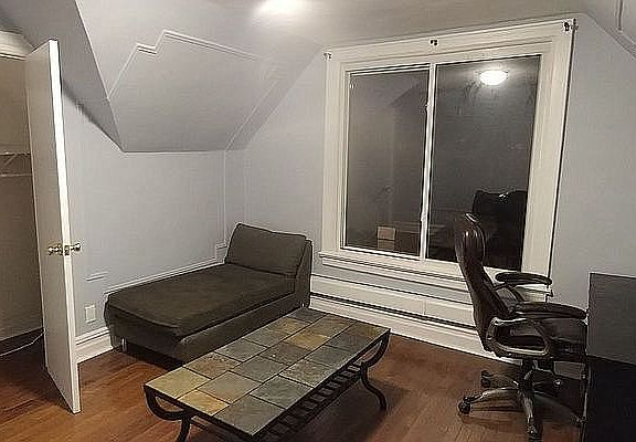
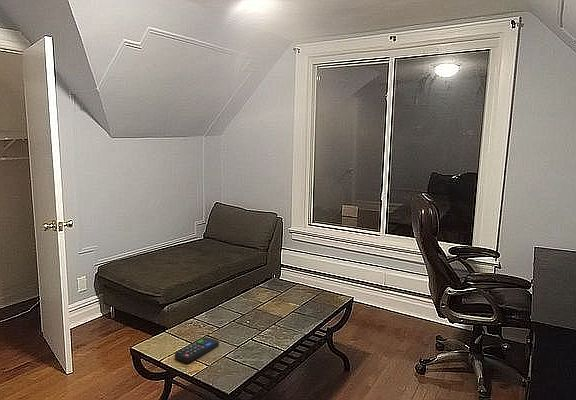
+ remote control [174,336,220,363]
